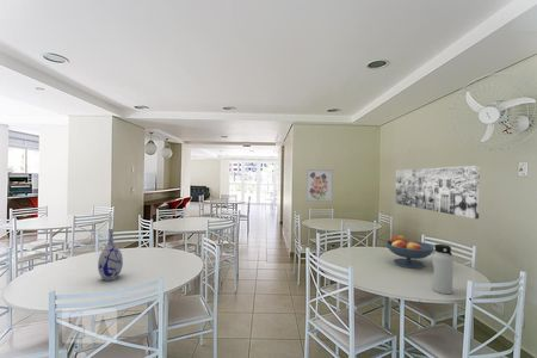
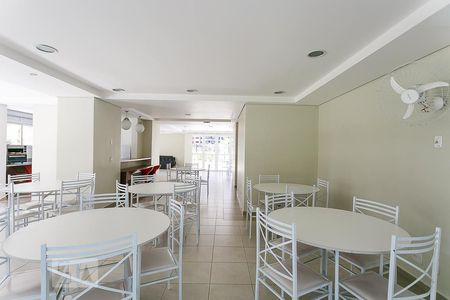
- wall art [394,165,481,220]
- fruit bowl [385,234,436,270]
- wall art [305,168,334,203]
- vase [97,228,124,280]
- water bottle [431,243,455,295]
